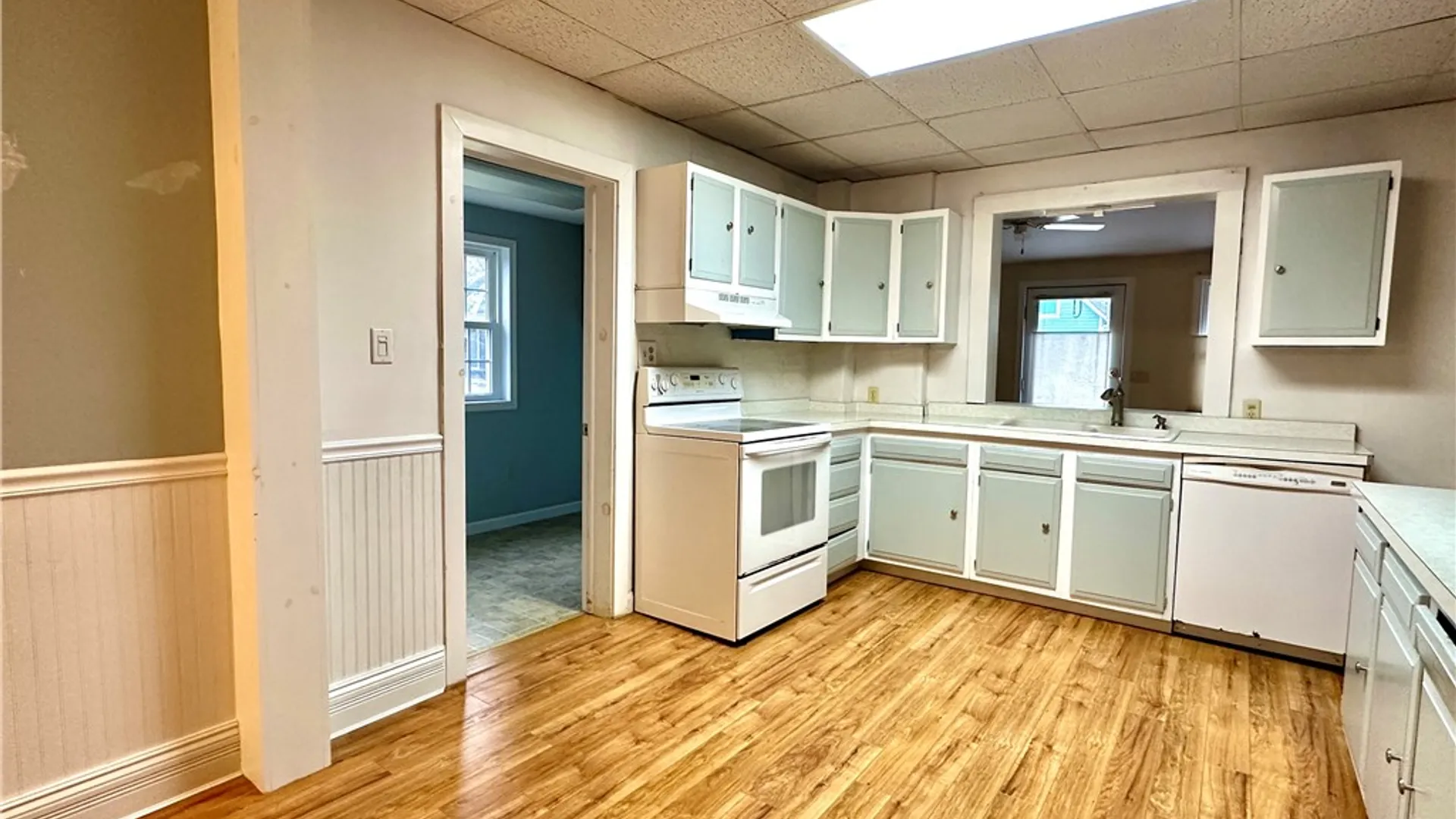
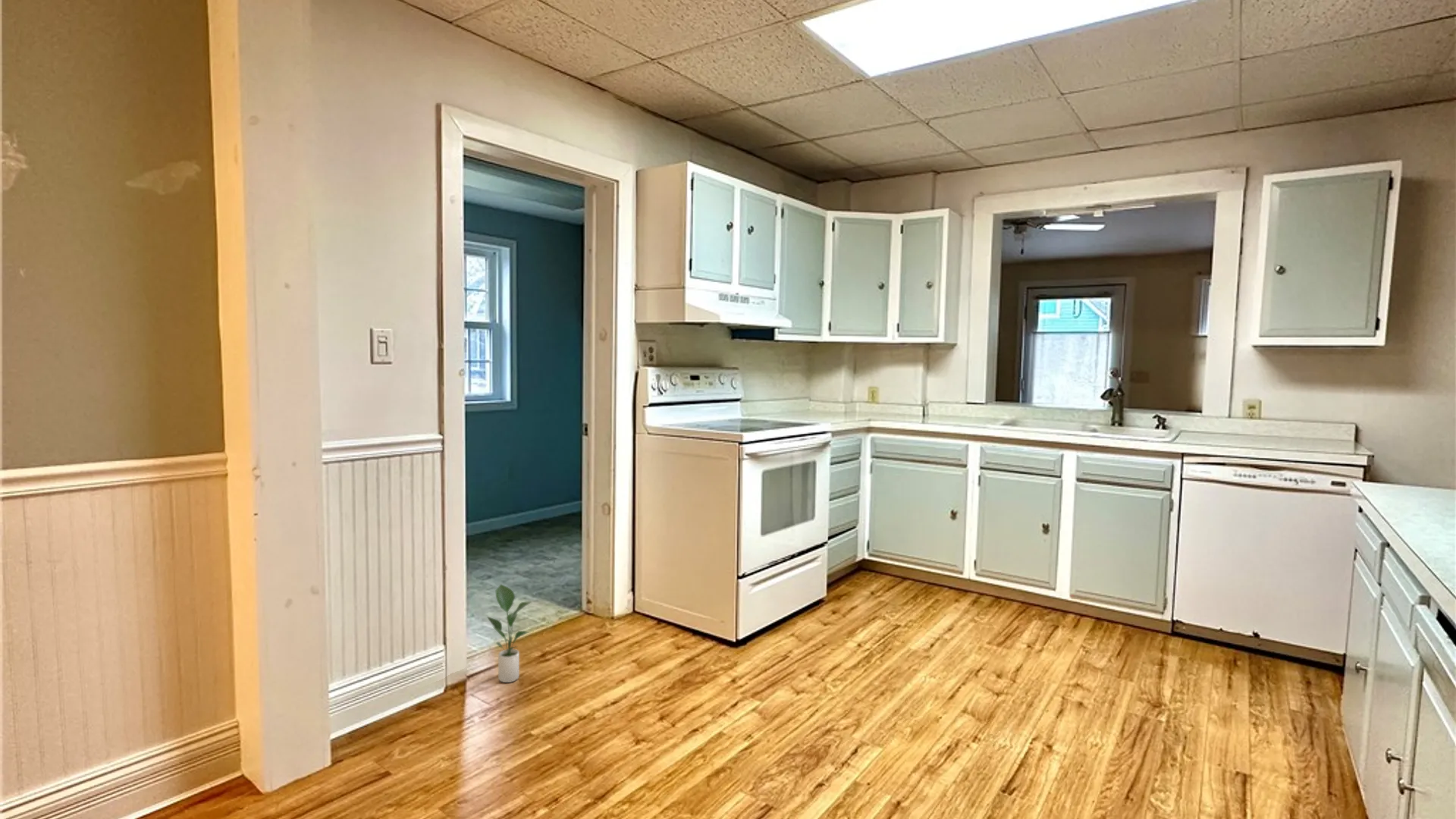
+ potted plant [486,583,532,683]
